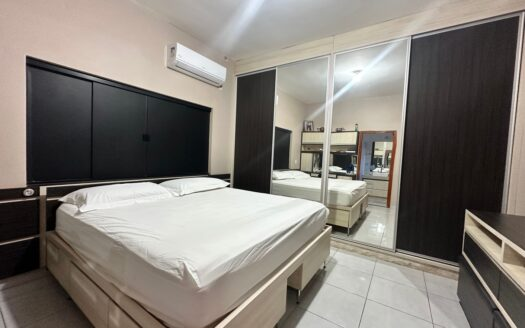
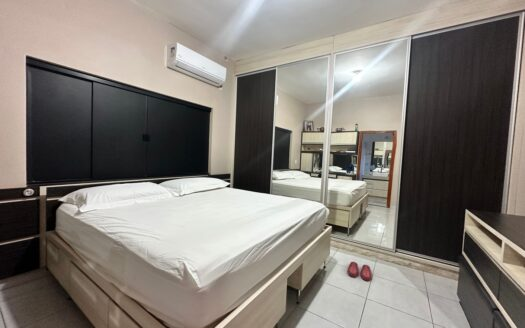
+ slippers [346,261,373,282]
